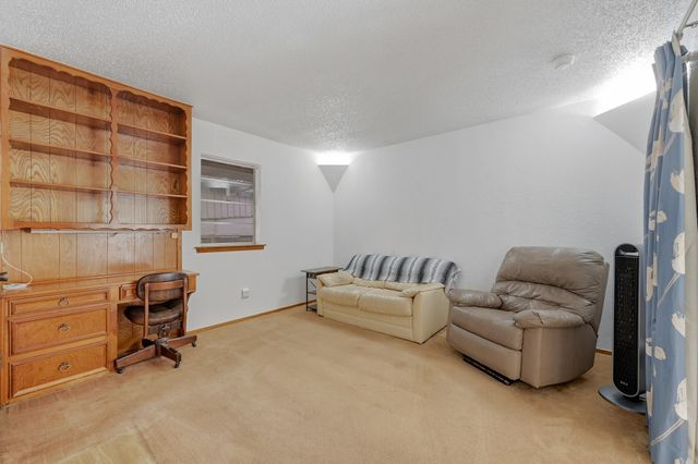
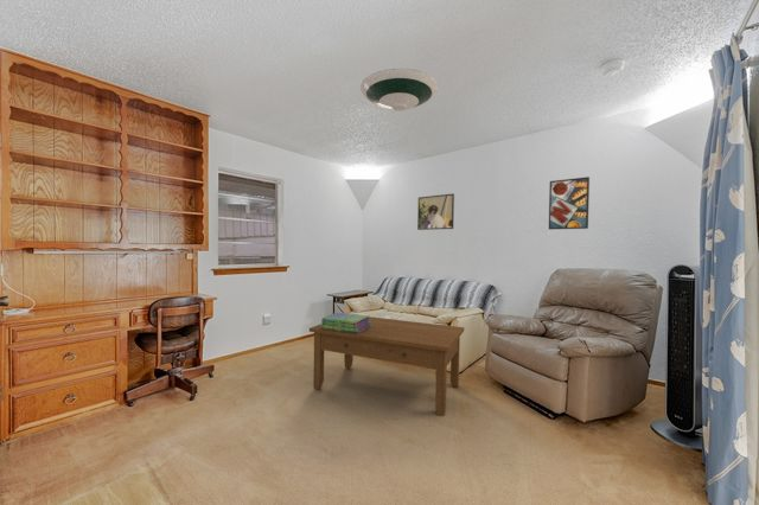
+ coffee table [308,315,465,417]
+ stack of books [320,312,371,333]
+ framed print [416,192,455,231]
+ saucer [359,68,439,113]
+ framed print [548,175,591,230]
